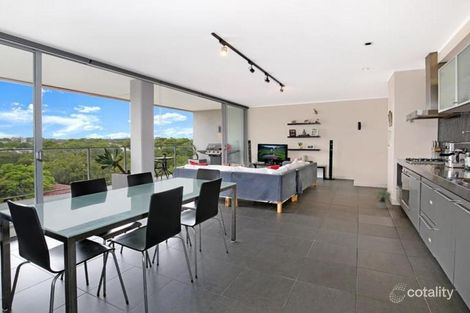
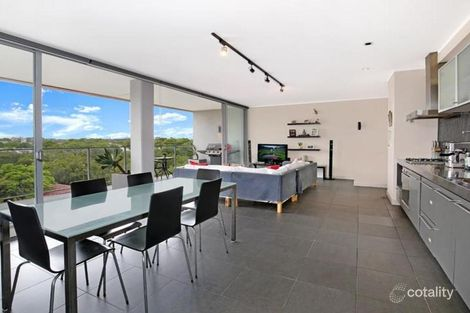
- potted plant [373,188,392,210]
